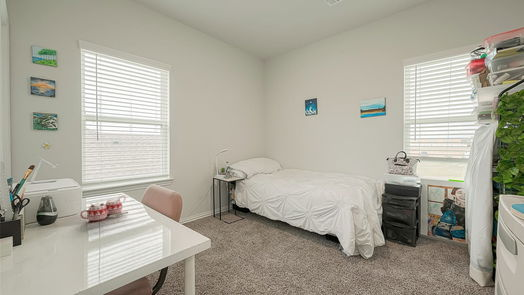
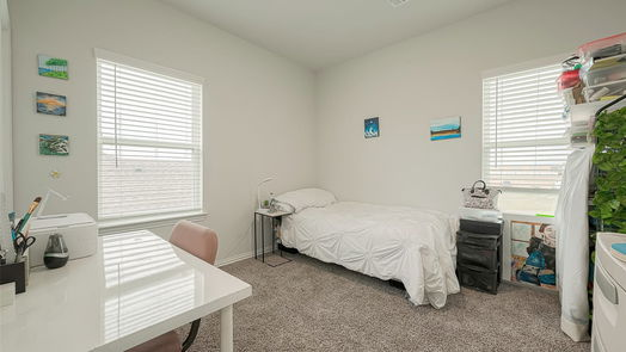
- mug [79,195,129,222]
